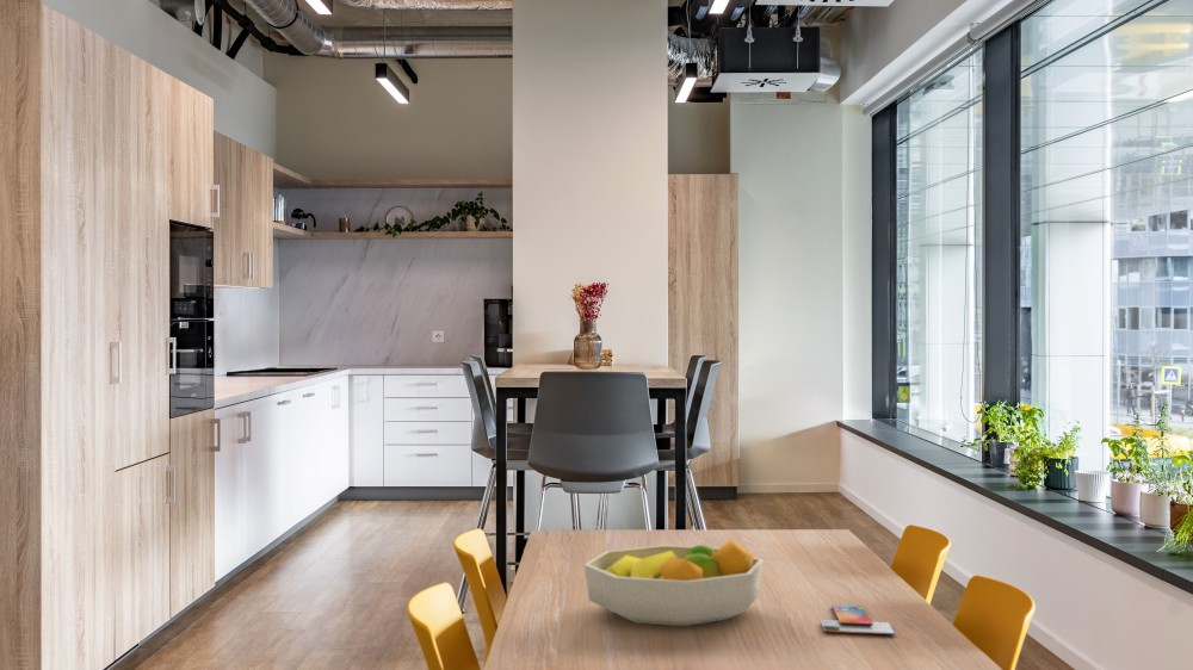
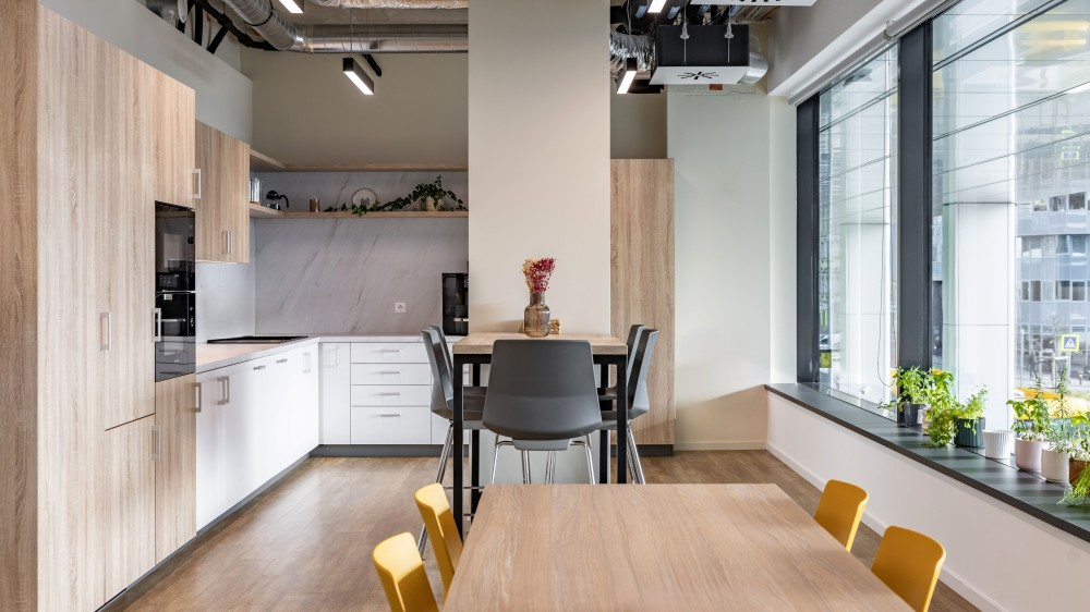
- smartphone [818,603,896,635]
- fruit bowl [582,539,765,627]
